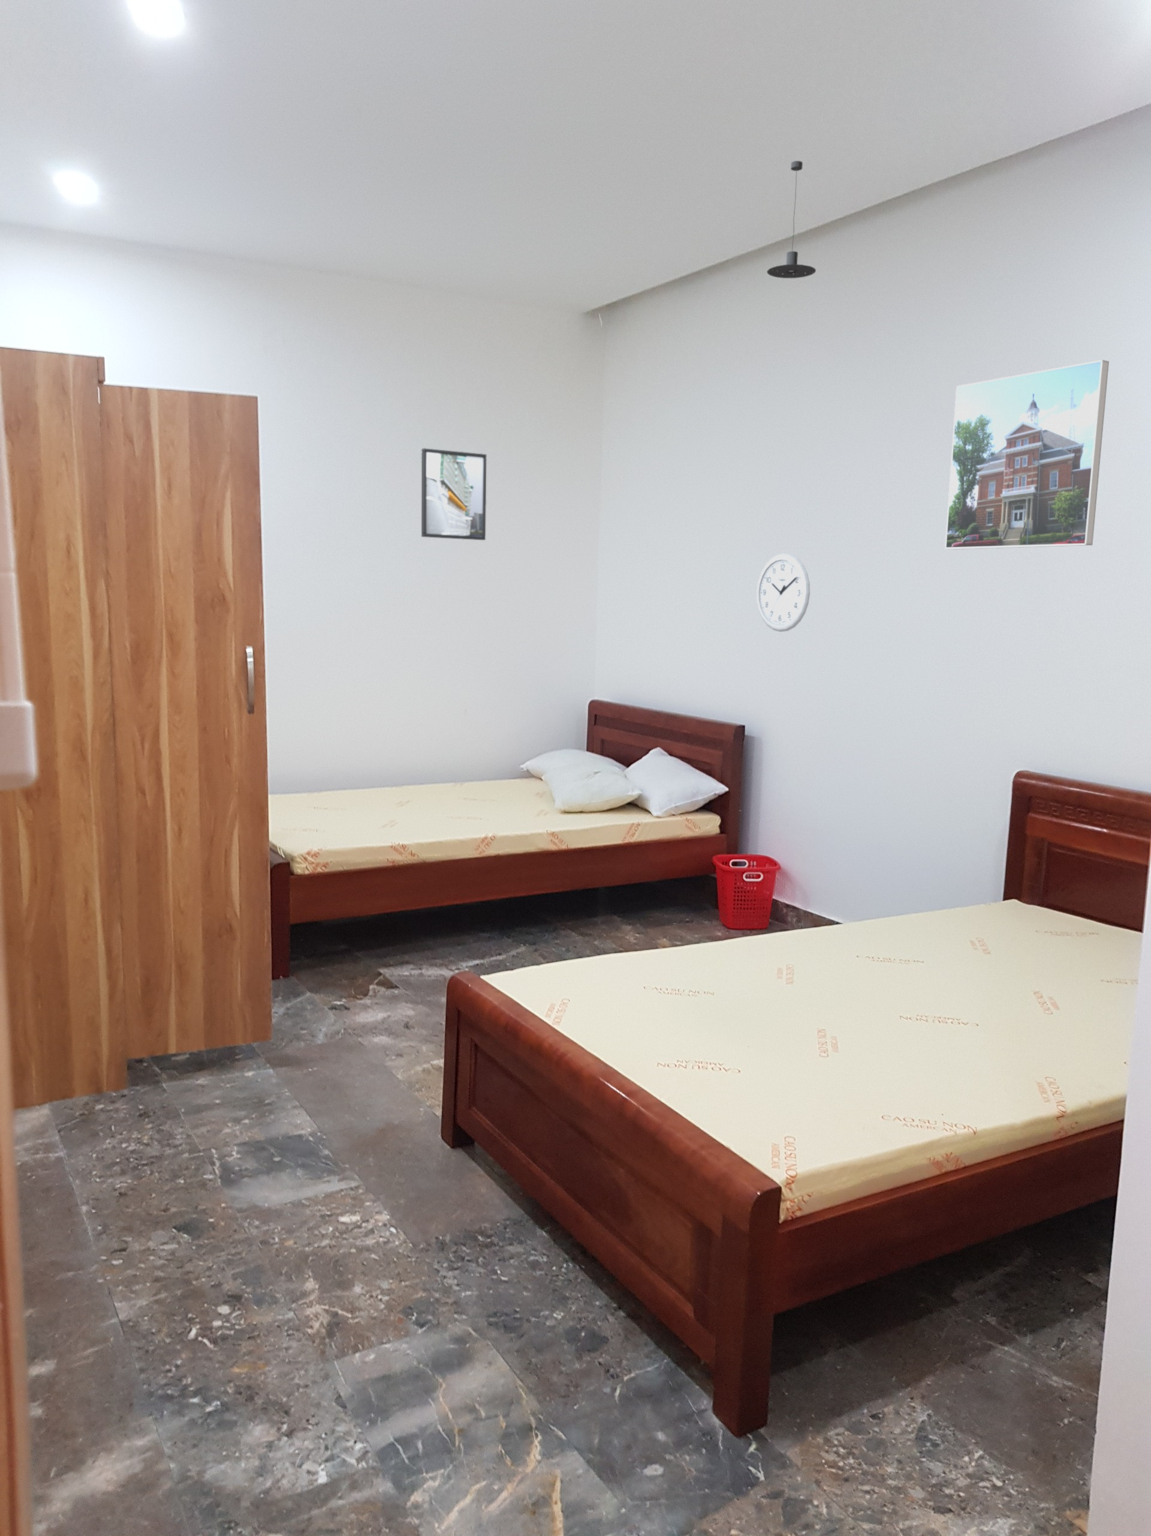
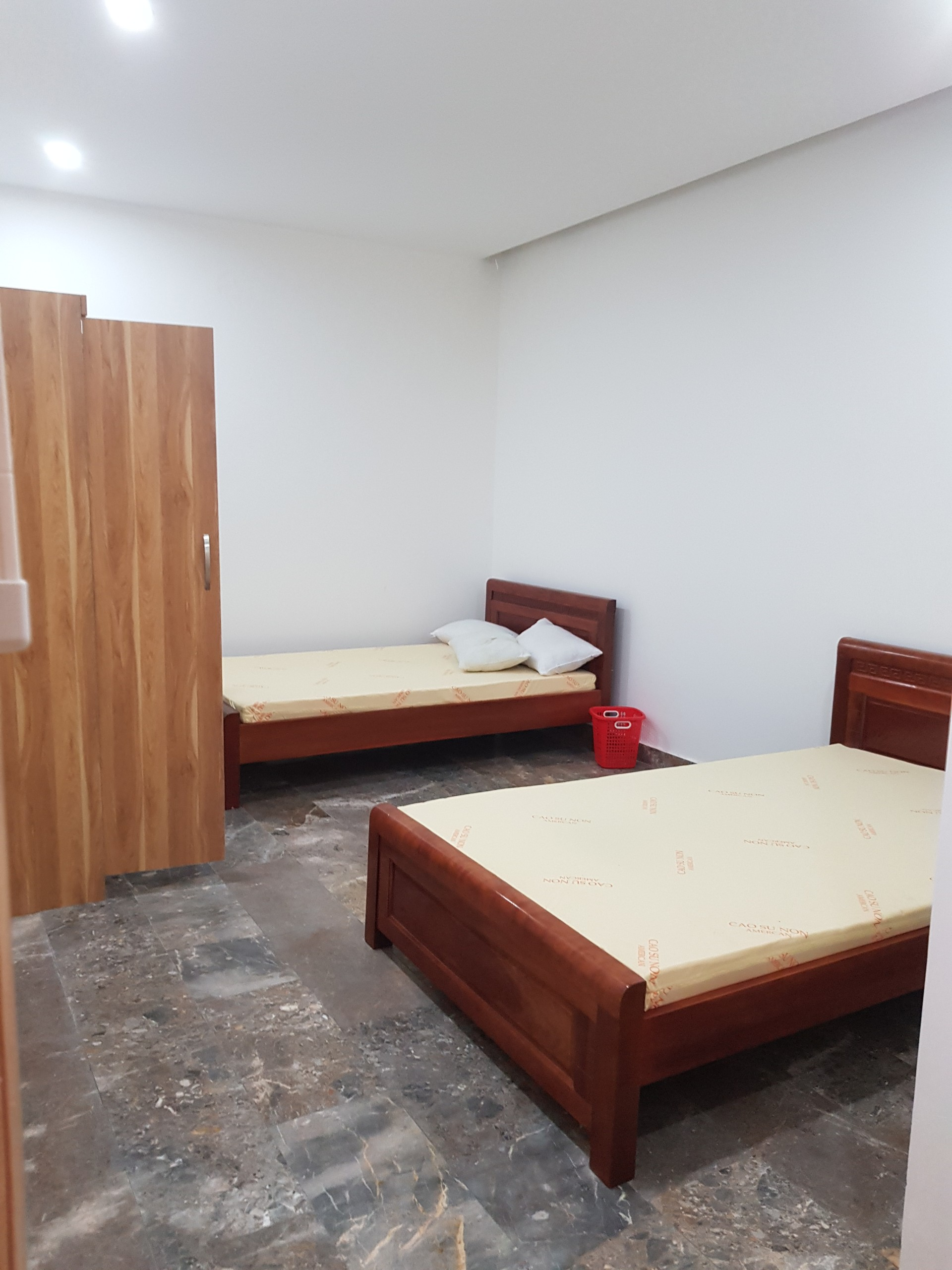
- wall clock [756,553,810,633]
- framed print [421,447,487,541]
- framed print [944,359,1110,550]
- pendant light [767,160,816,279]
